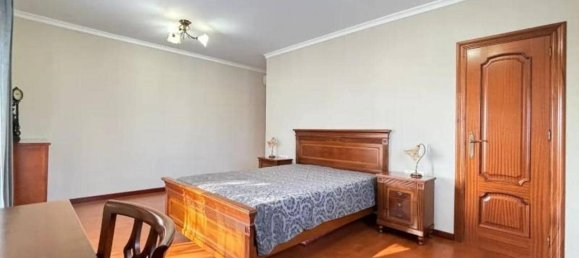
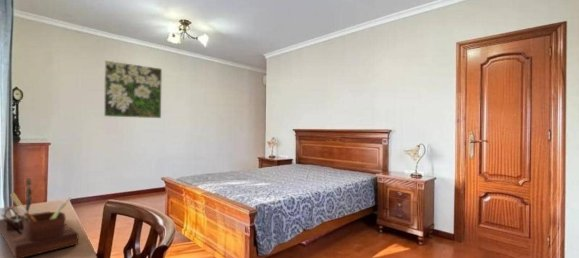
+ desk organizer [0,177,79,258]
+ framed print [103,59,163,119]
